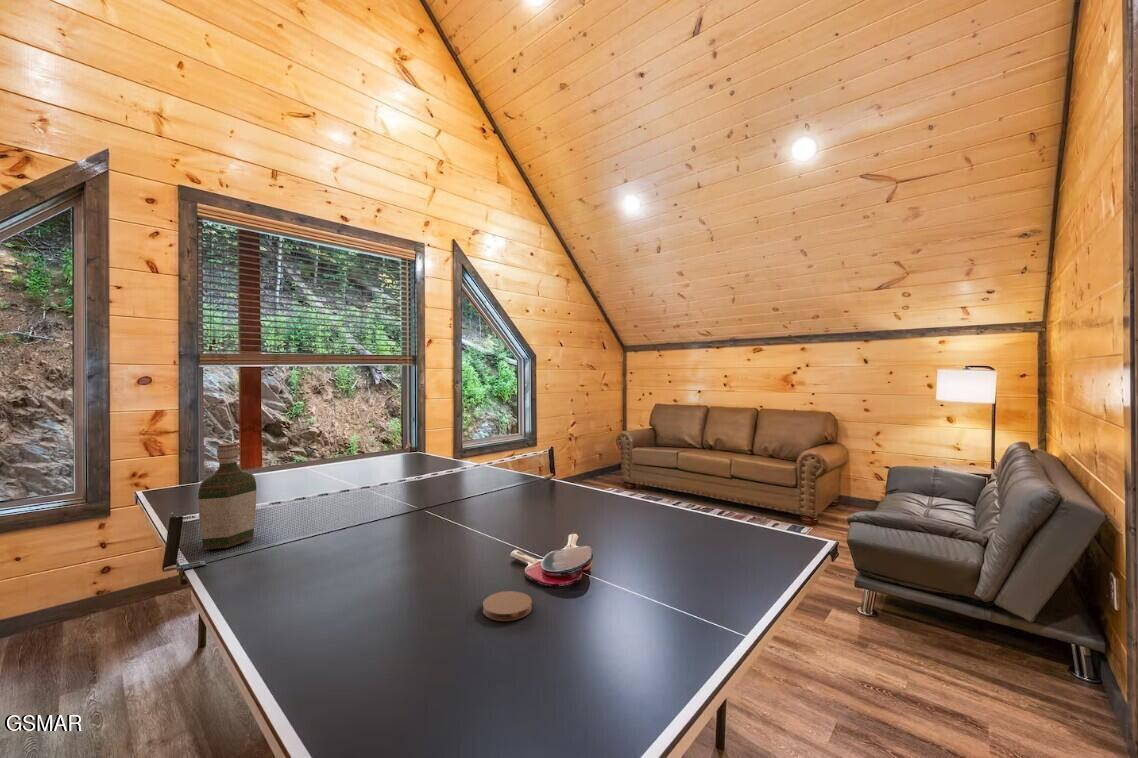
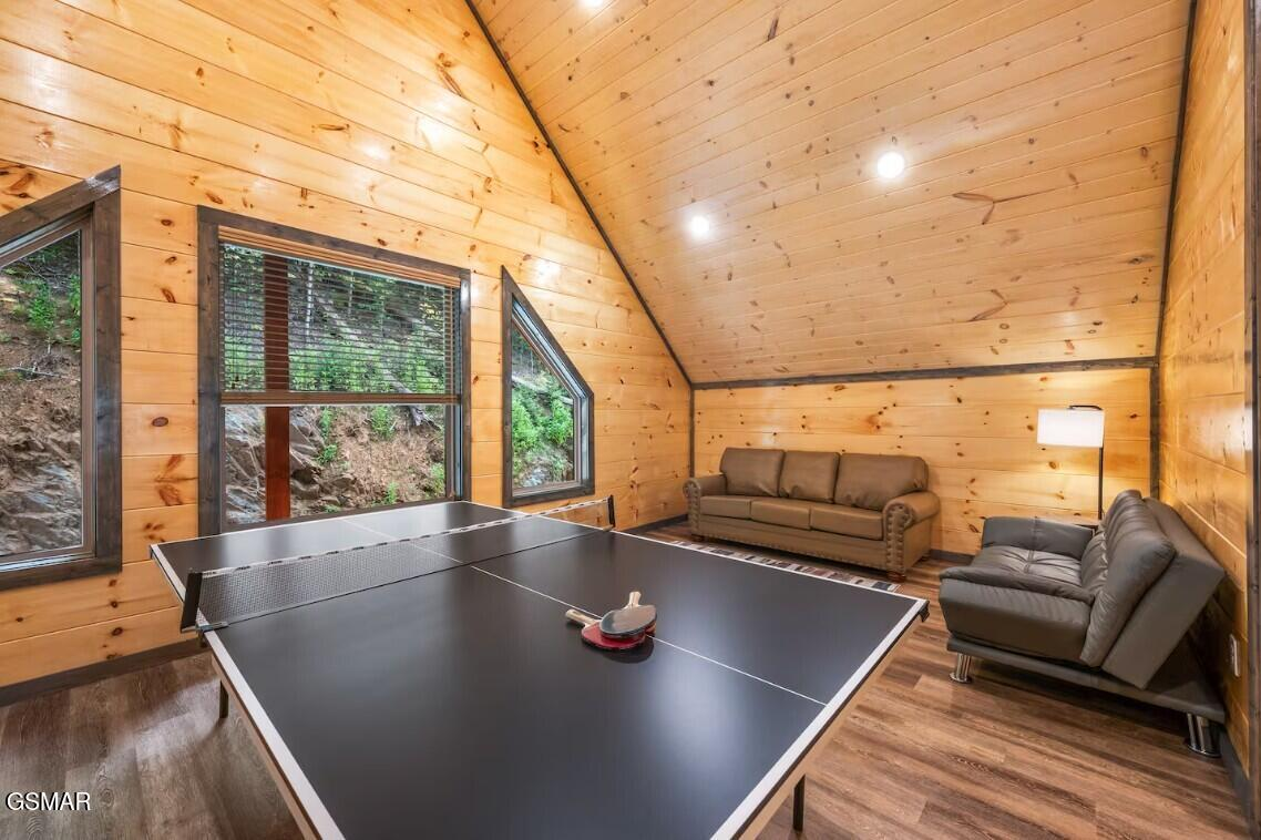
- coaster [482,590,533,622]
- bottle [197,442,257,551]
